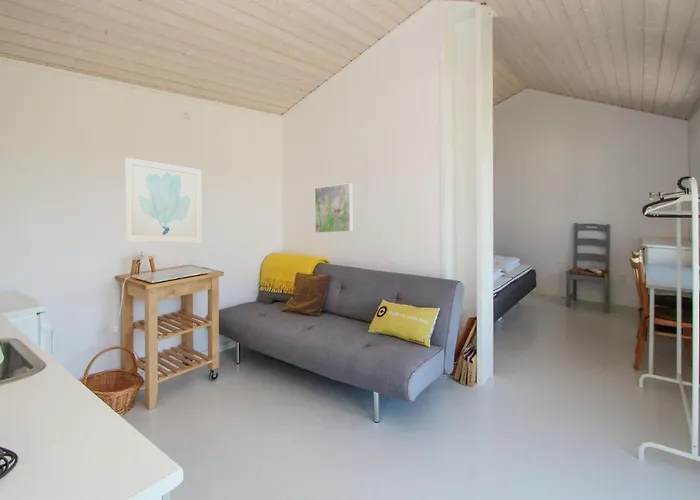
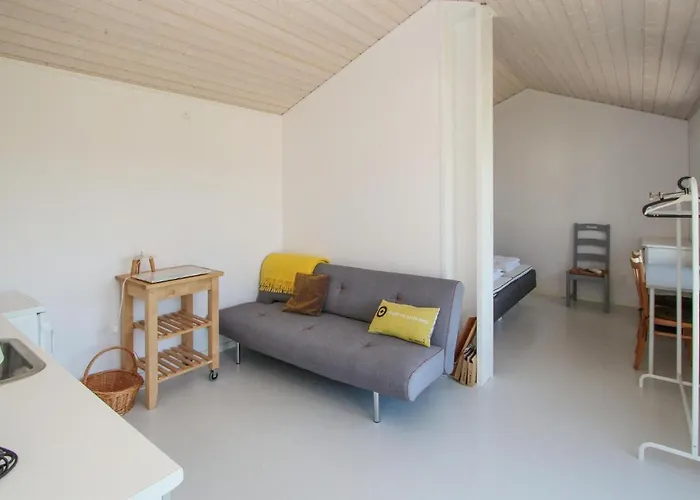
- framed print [314,182,353,234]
- wall art [124,157,202,243]
